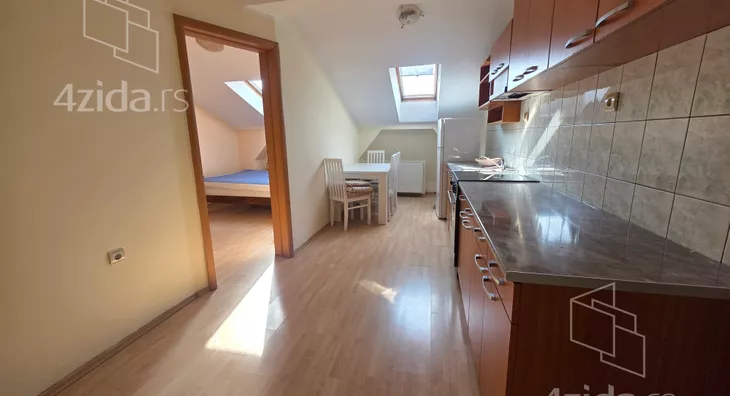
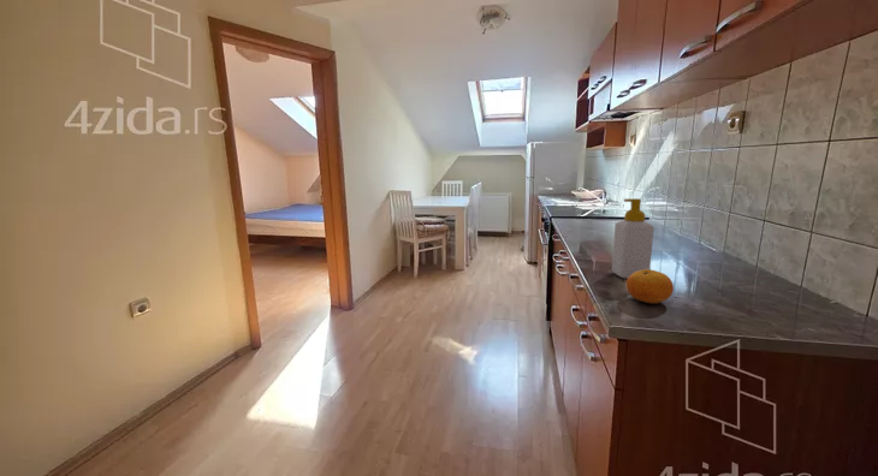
+ fruit [625,269,675,304]
+ soap bottle [611,197,655,279]
